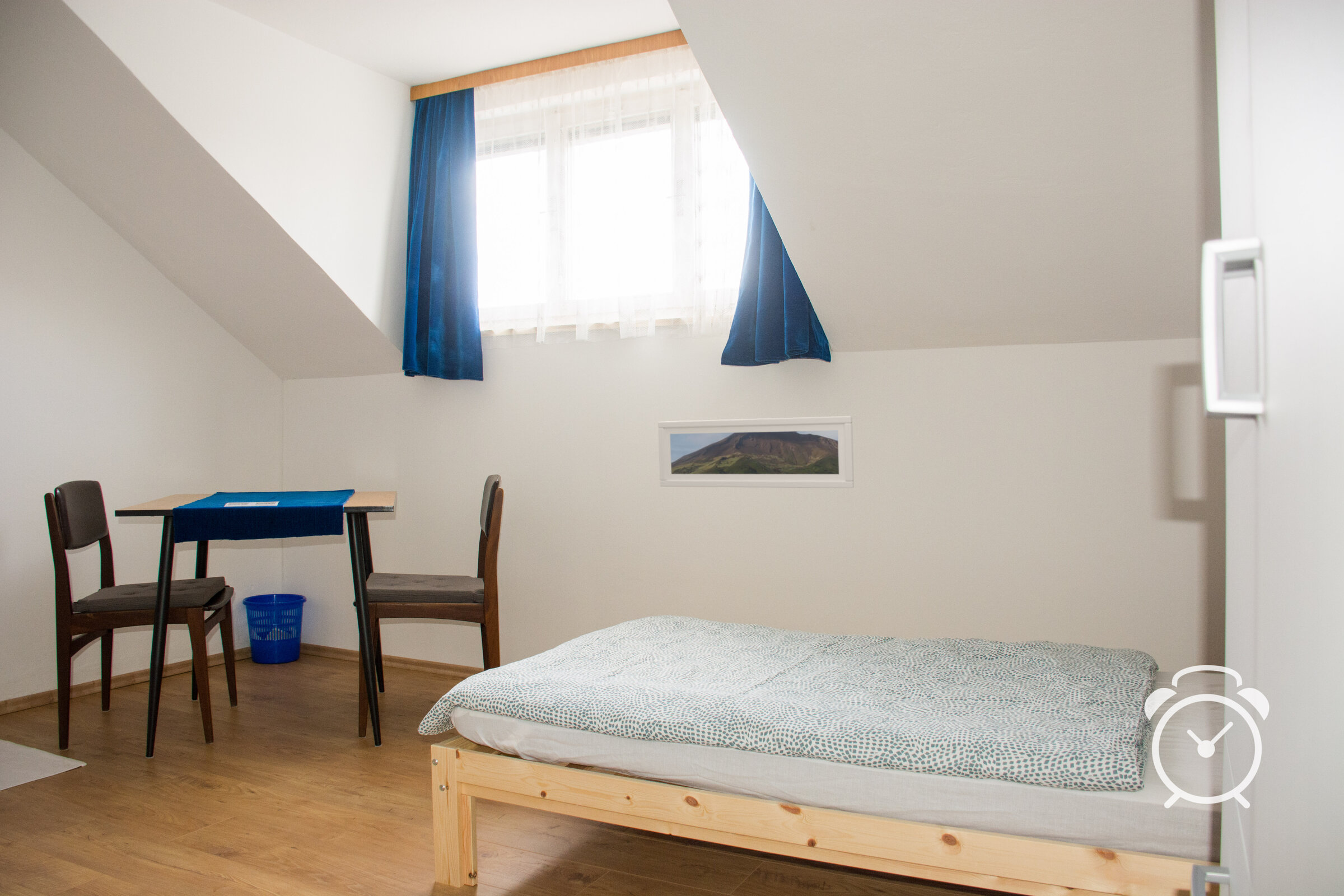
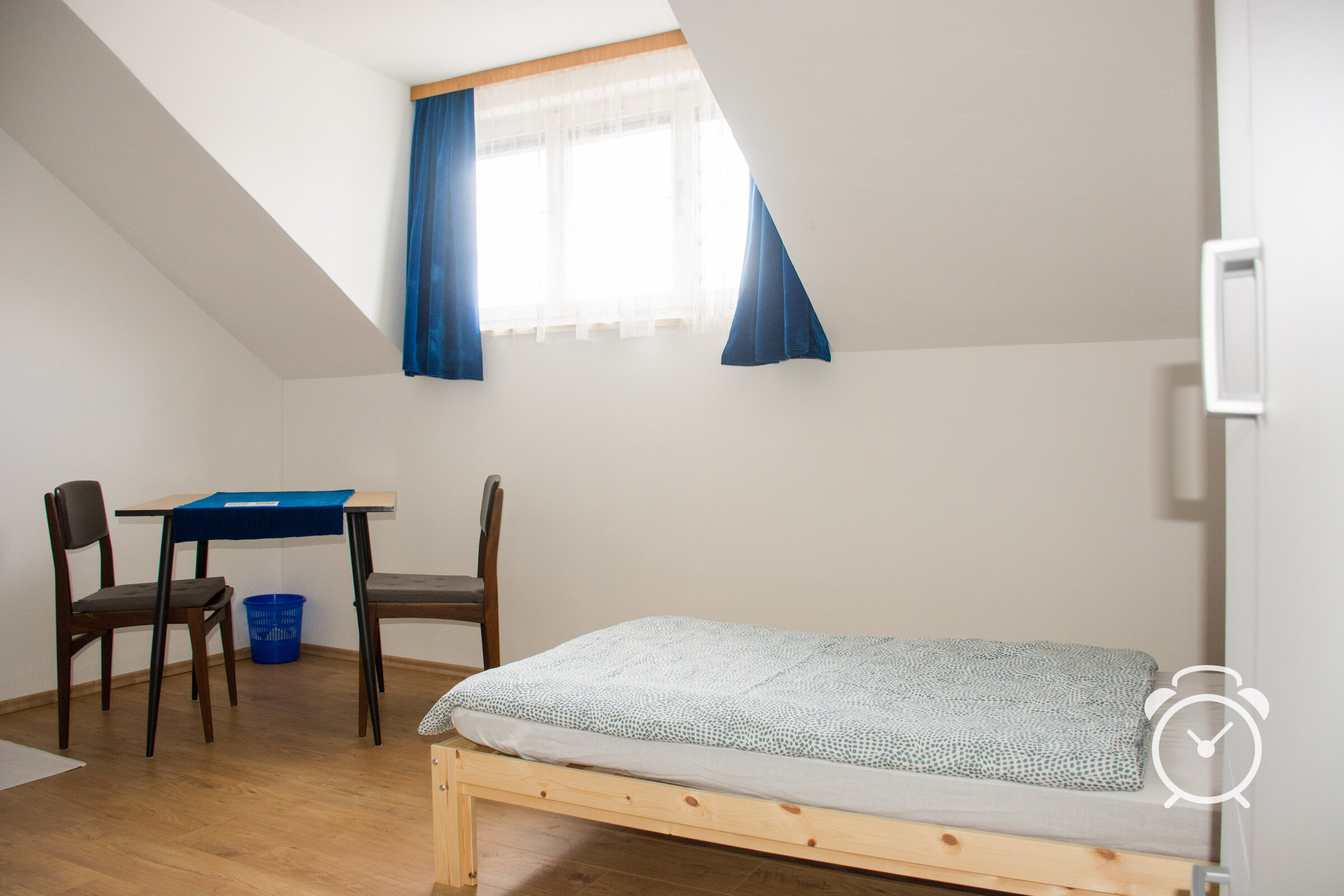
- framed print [657,416,855,489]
